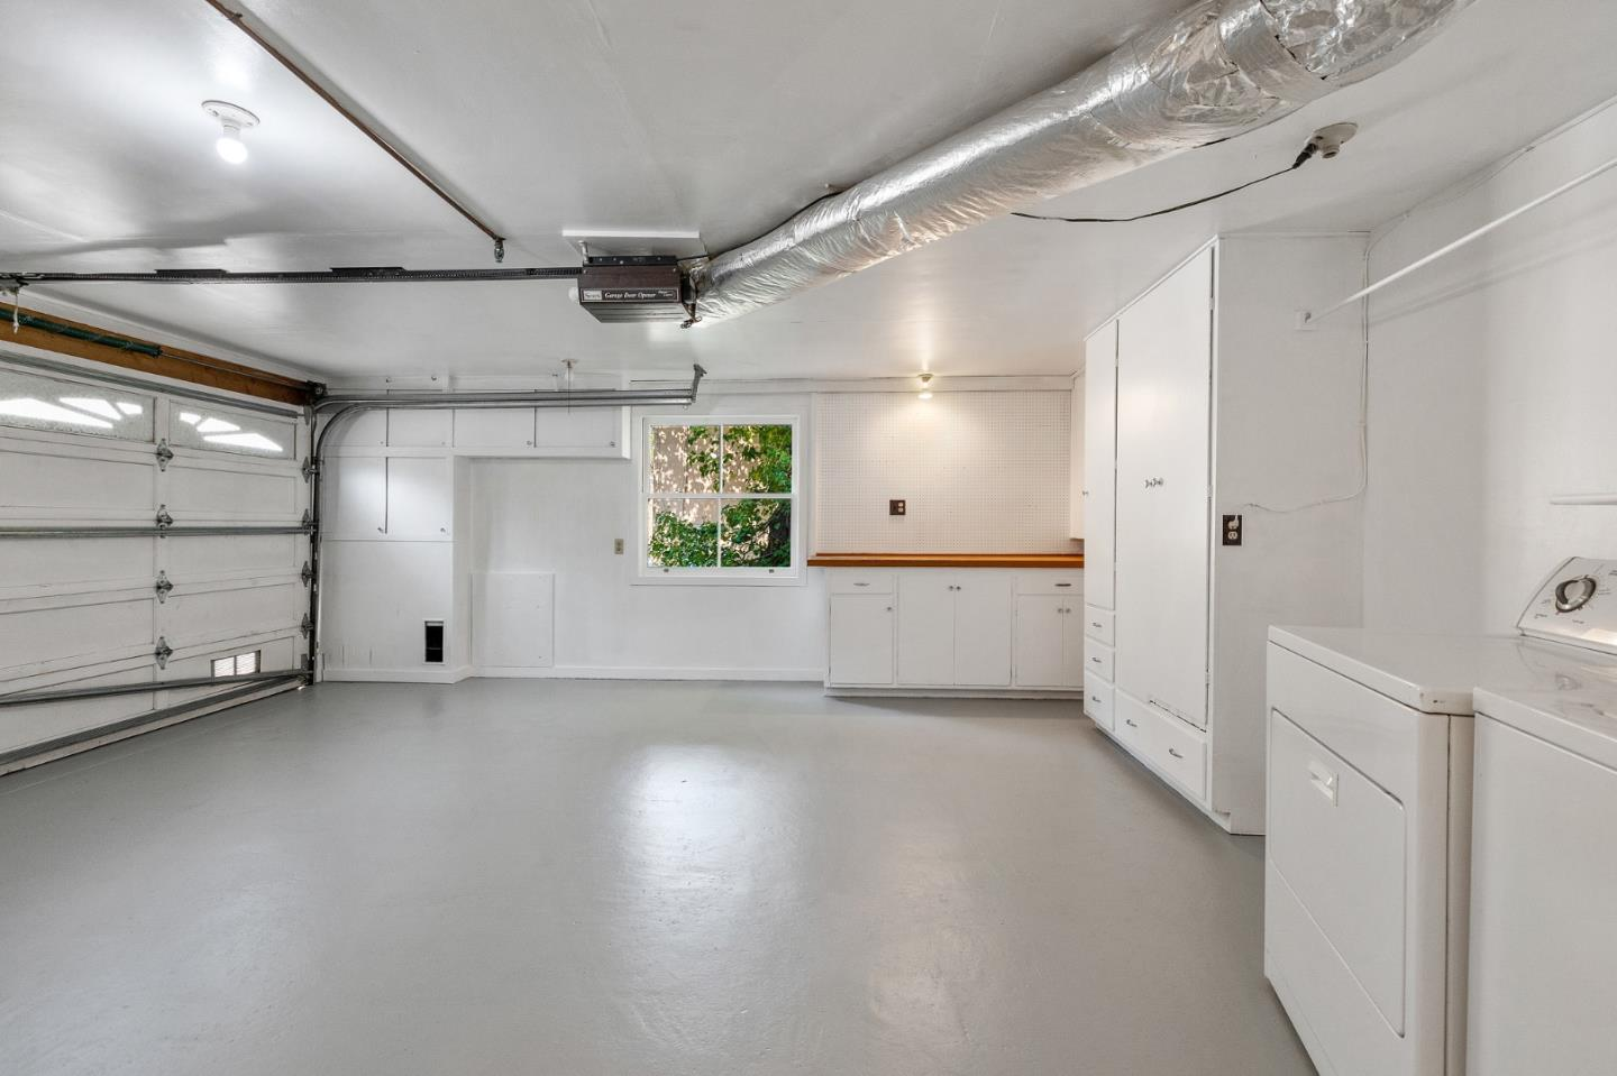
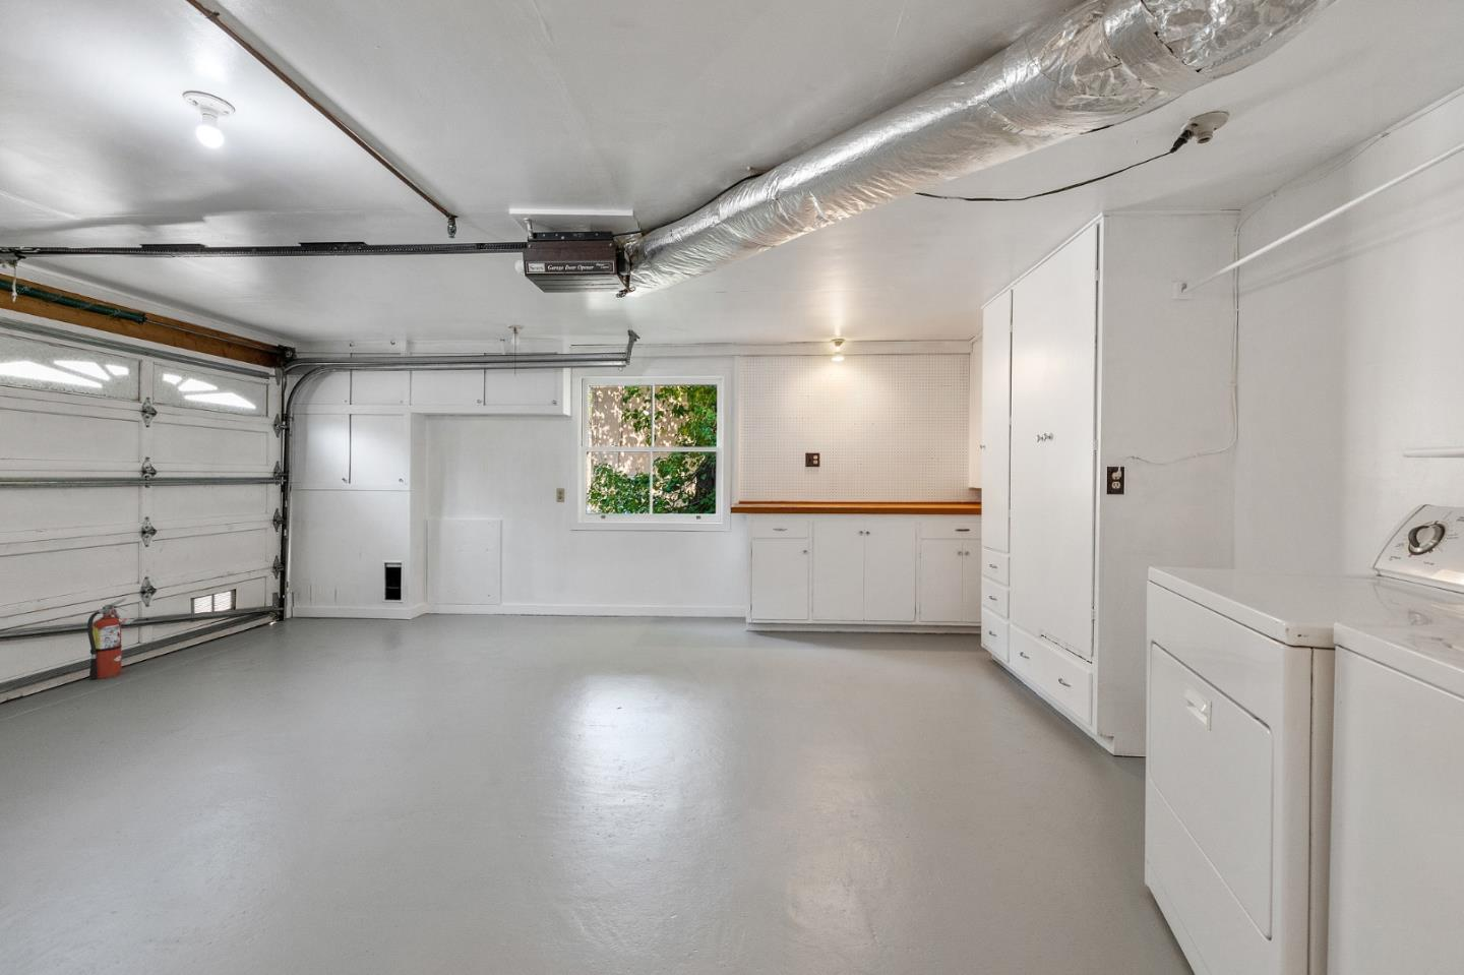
+ fire extinguisher [86,596,138,680]
